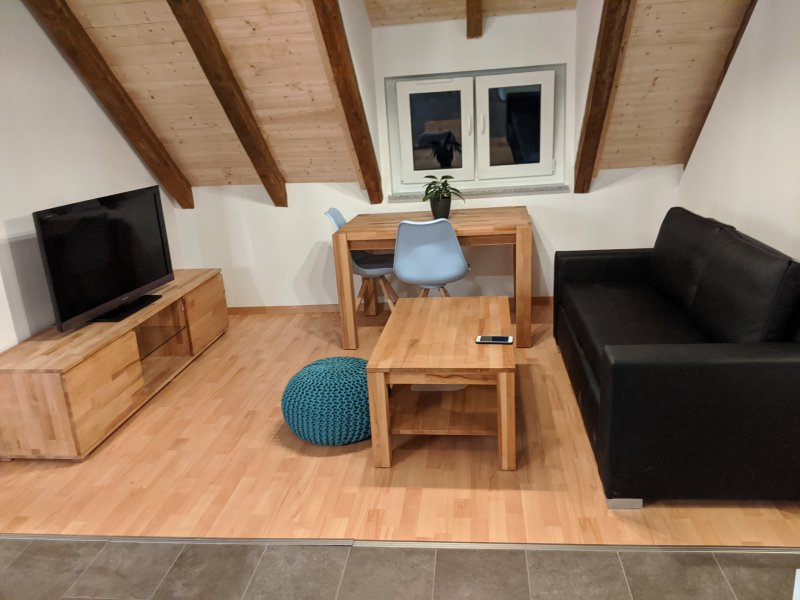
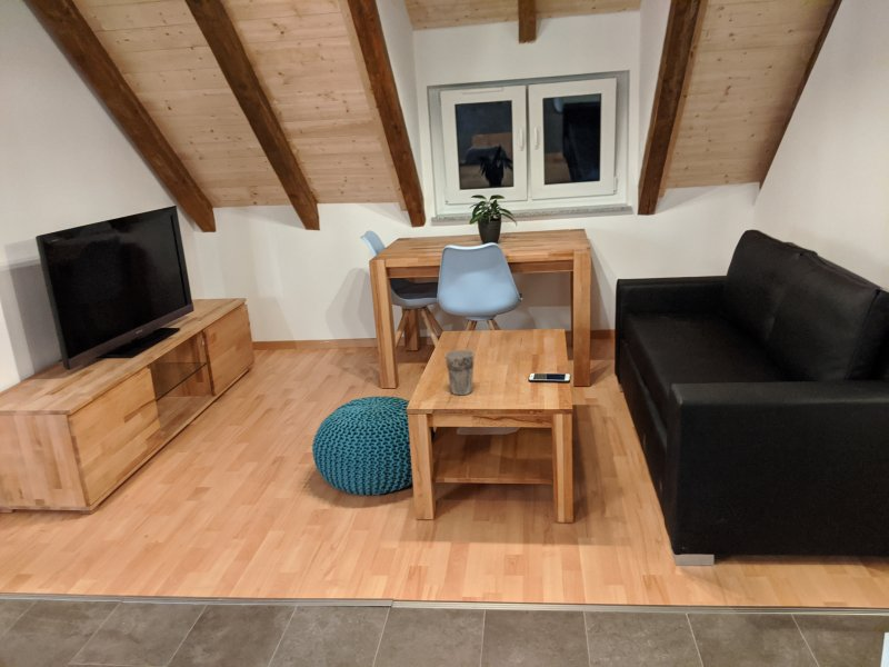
+ cup [444,349,476,396]
